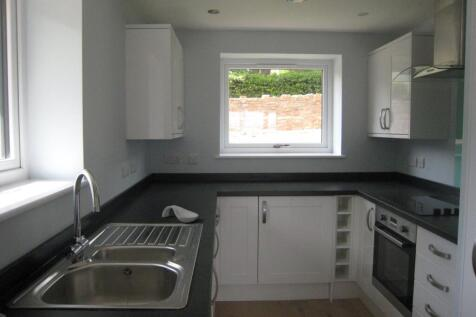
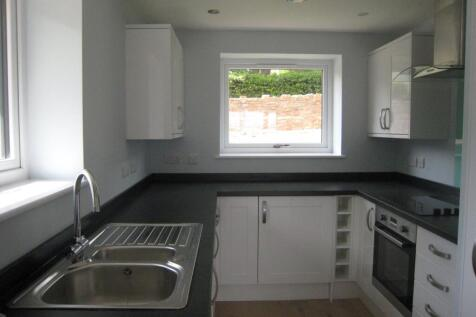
- spoon rest [161,204,199,224]
